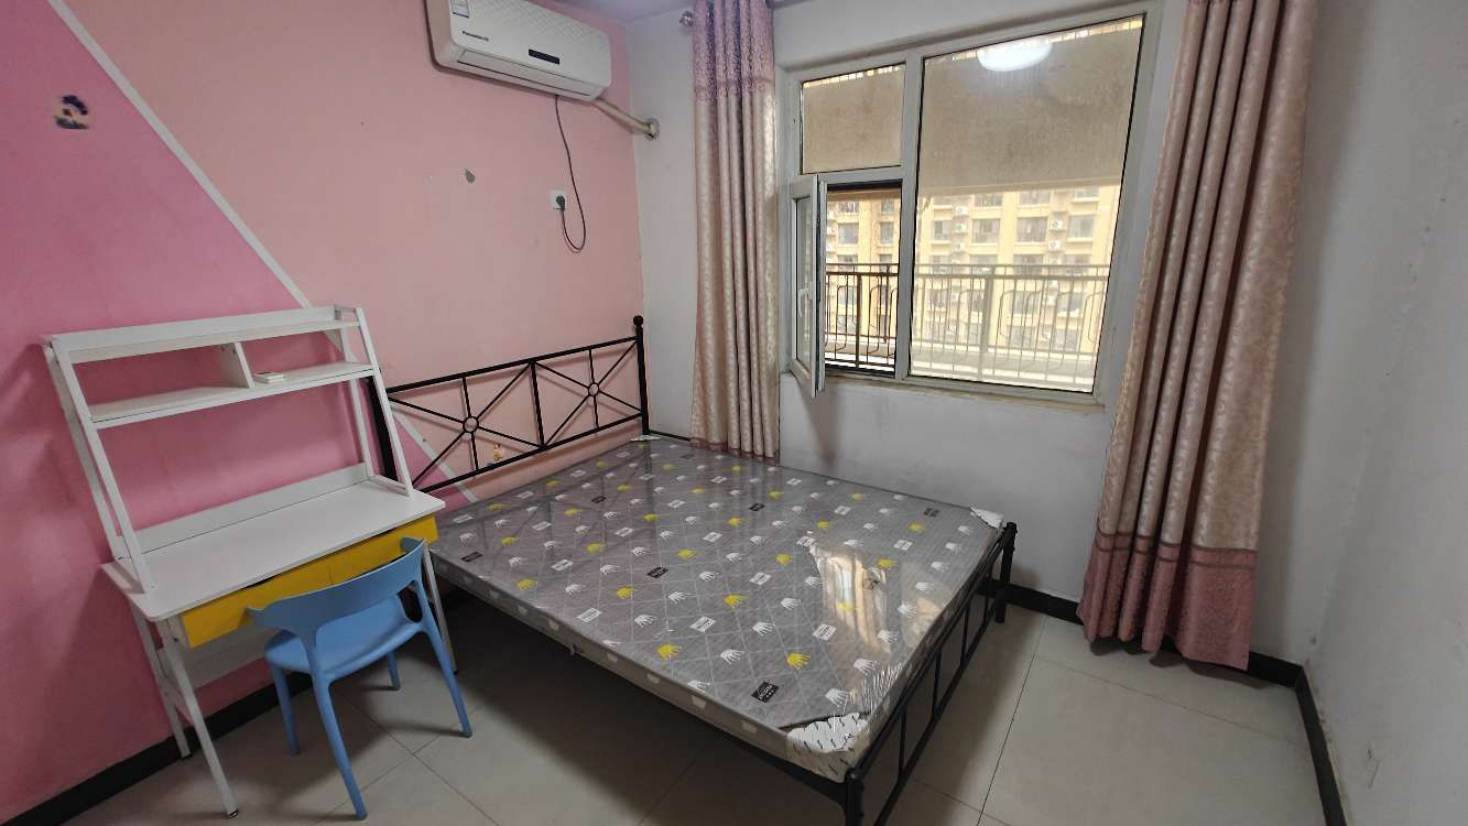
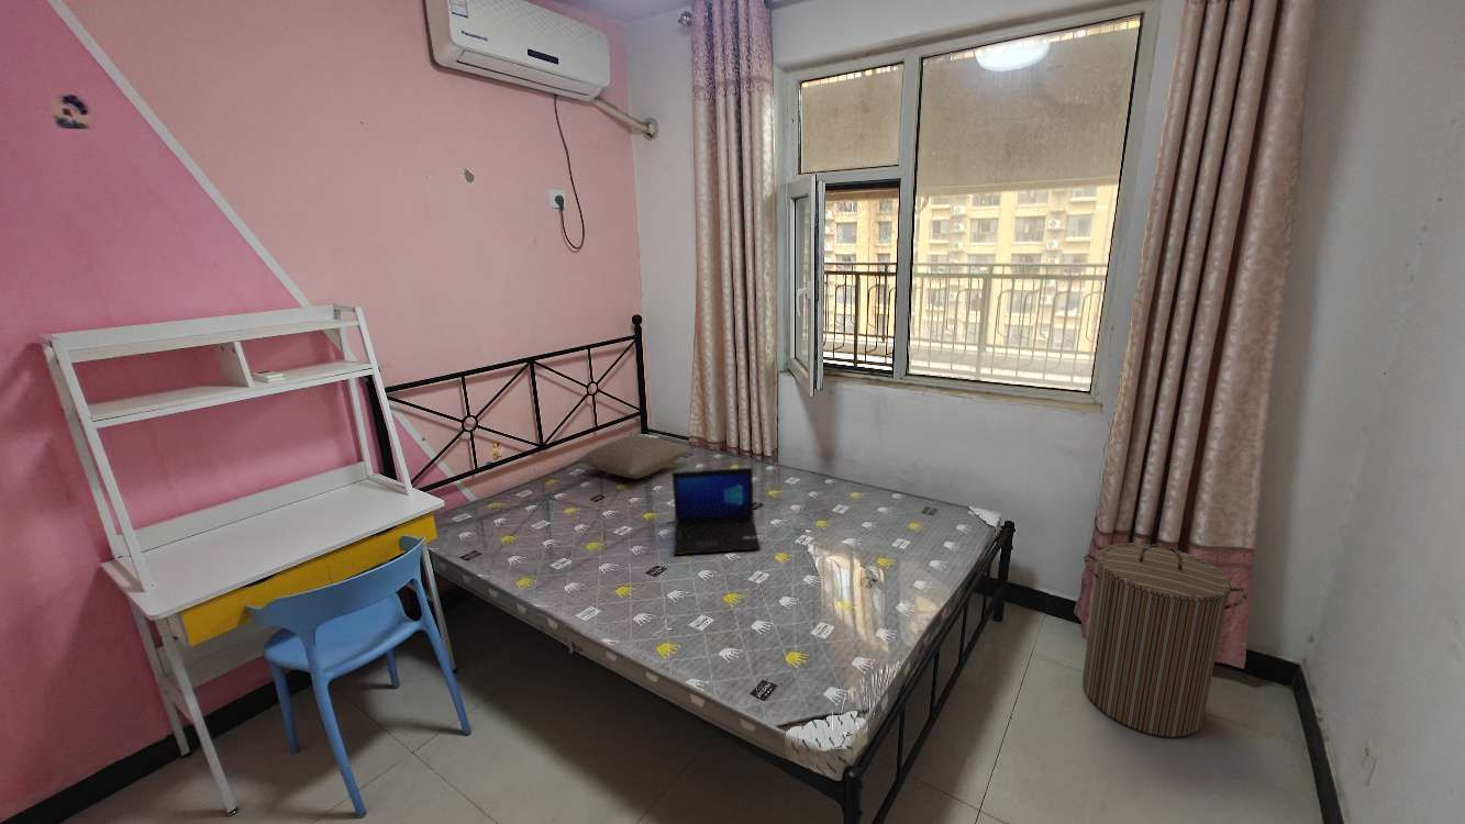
+ laptop [672,467,762,556]
+ laundry hamper [1081,542,1248,738]
+ pillow [576,434,690,480]
